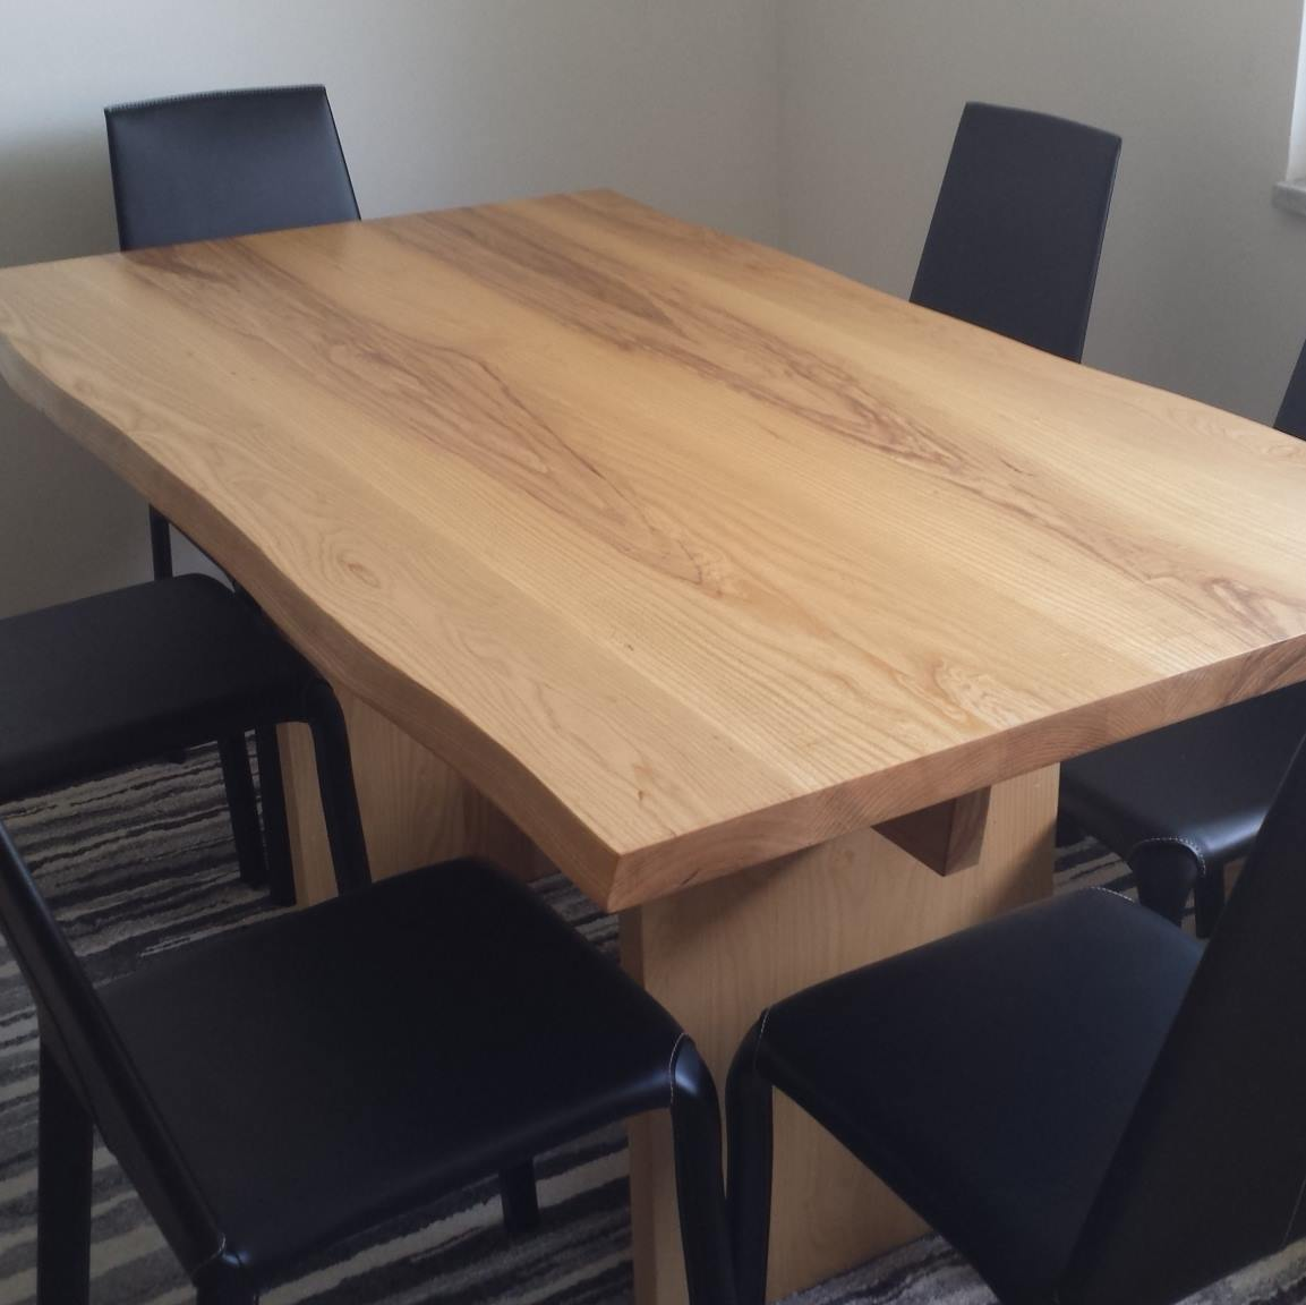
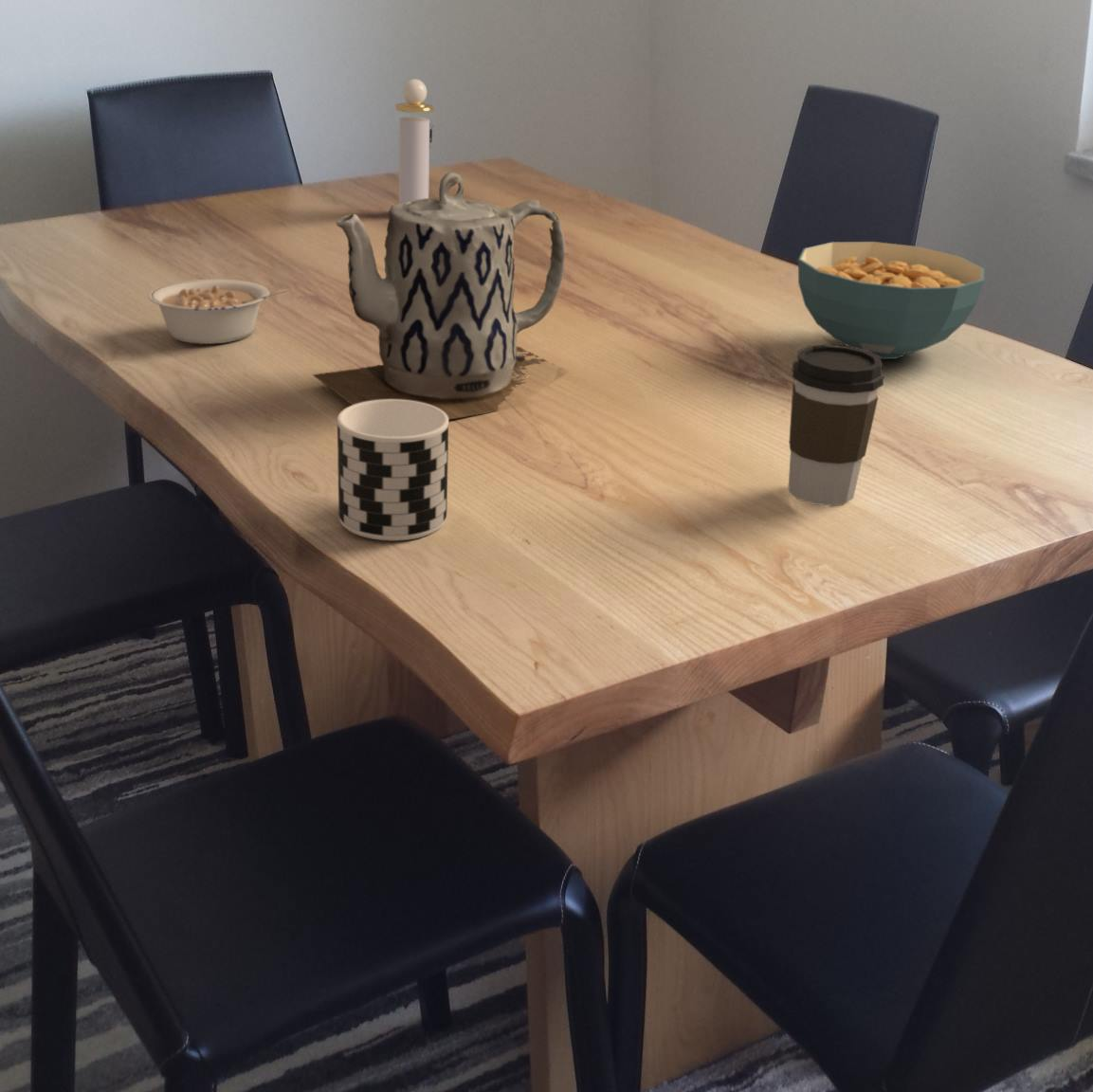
+ teapot [312,172,566,421]
+ cup [337,399,449,541]
+ legume [147,279,290,345]
+ coffee cup [788,344,885,506]
+ cereal bowl [797,241,985,360]
+ perfume bottle [394,78,435,204]
